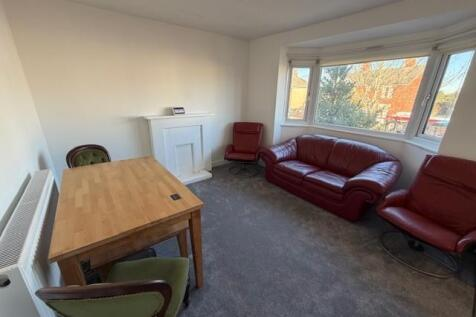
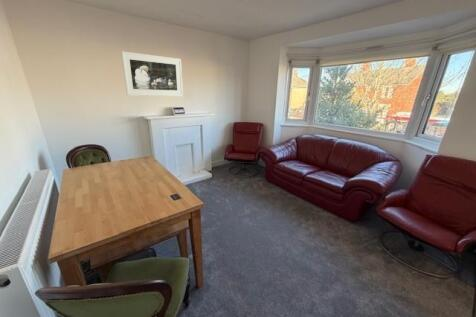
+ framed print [120,50,184,97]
